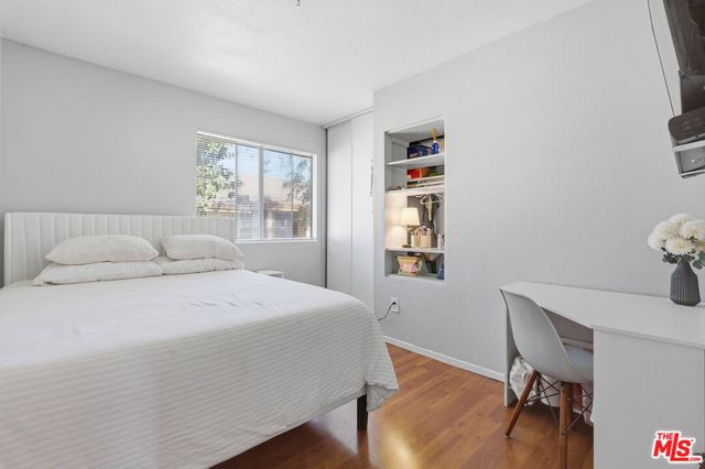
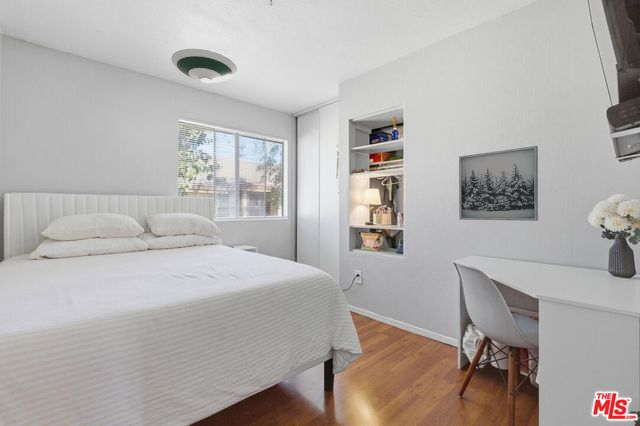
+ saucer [170,48,238,84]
+ wall art [458,145,539,222]
